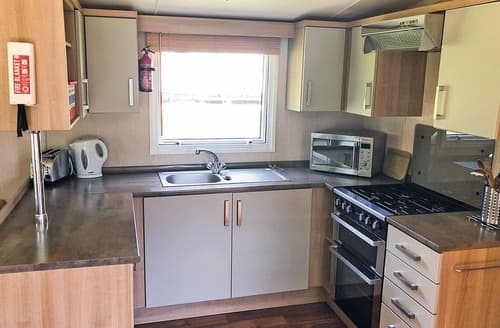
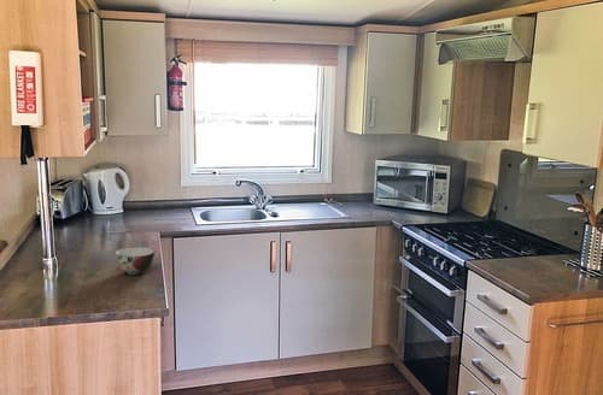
+ soup bowl [113,246,157,276]
